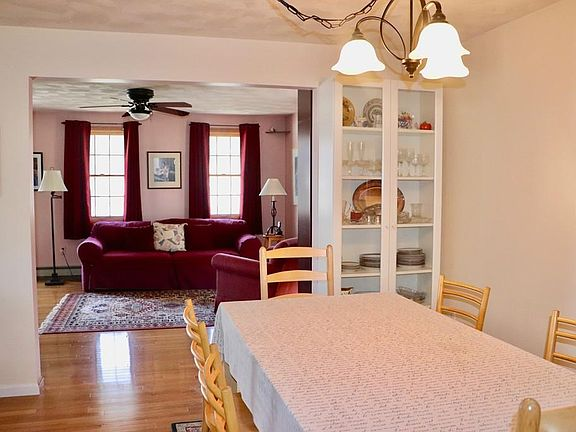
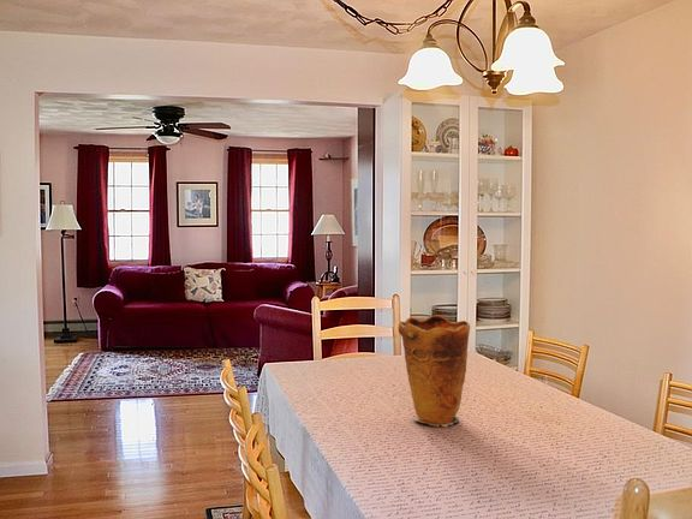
+ vase [396,314,471,428]
